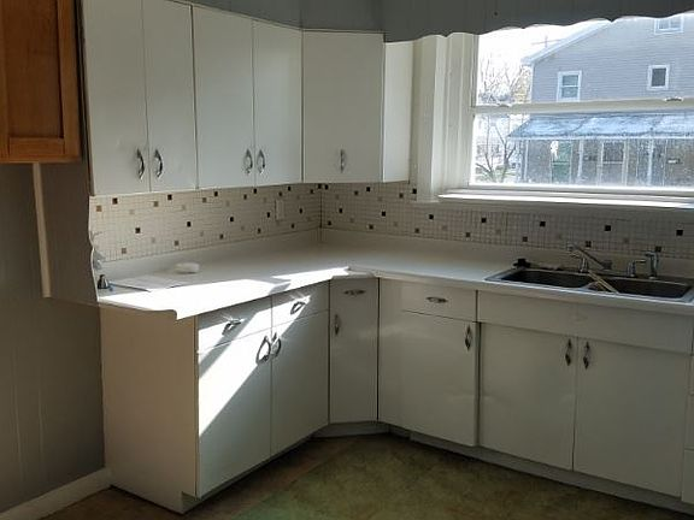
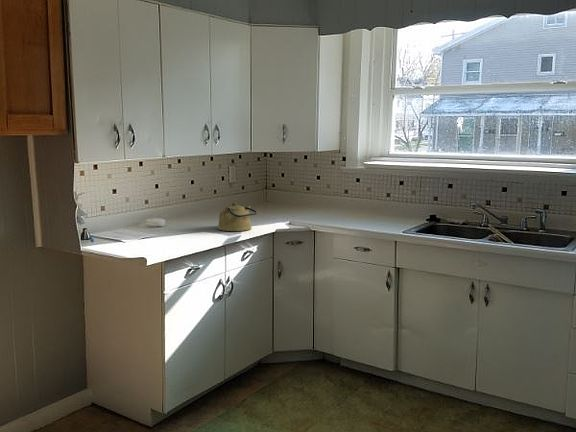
+ kettle [217,201,258,232]
